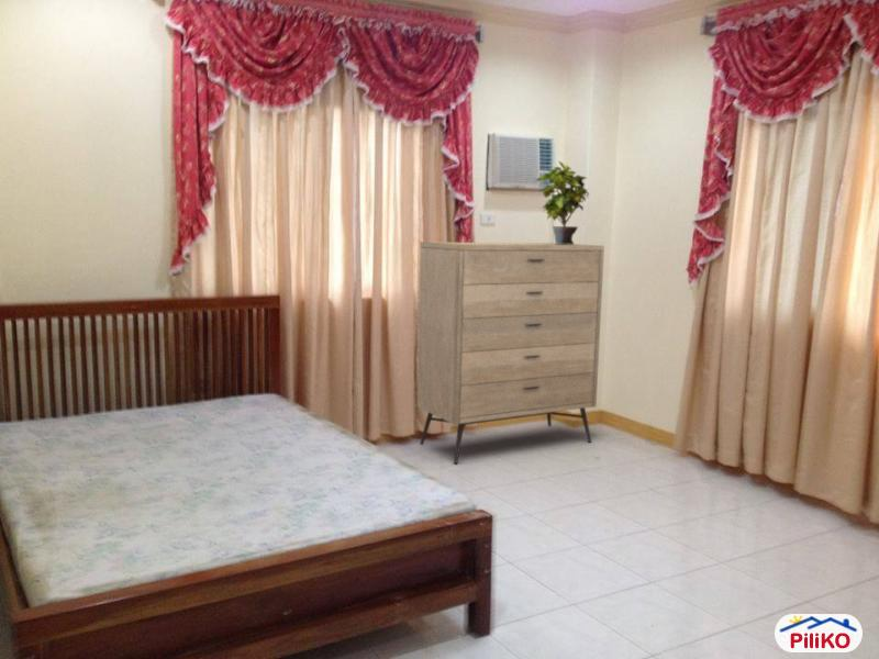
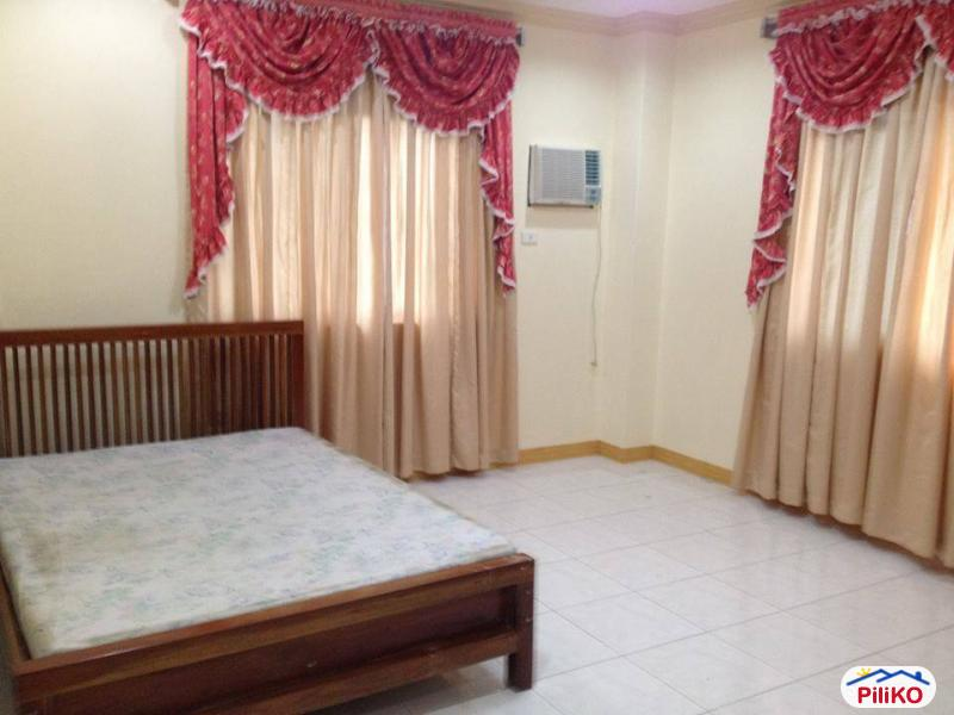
- potted plant [534,160,590,244]
- dresser [416,241,605,465]
